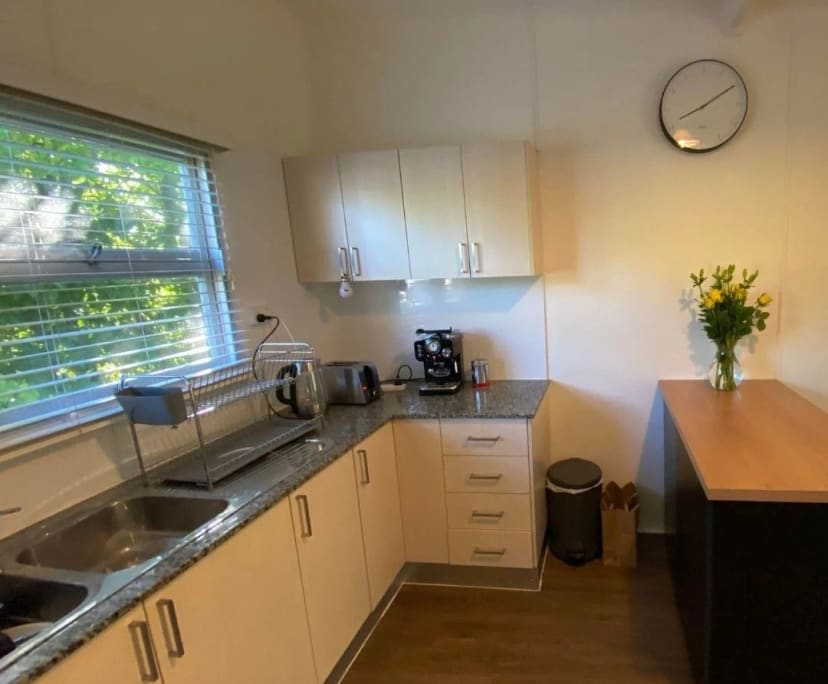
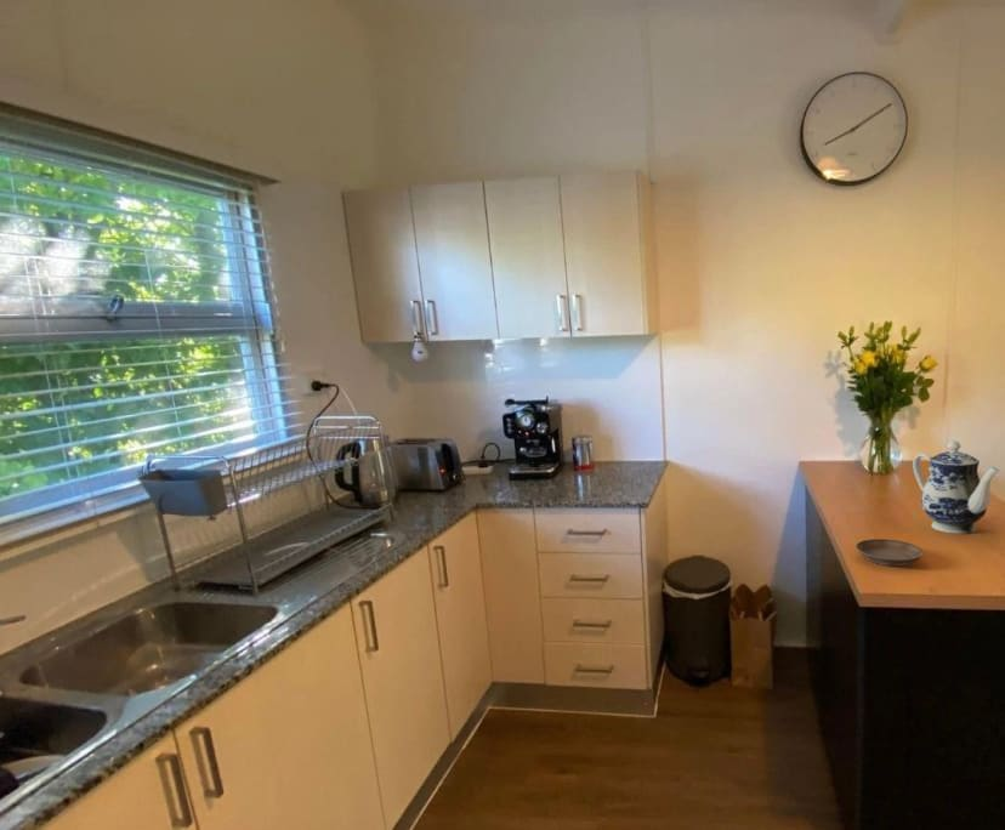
+ saucer [854,538,925,567]
+ teapot [912,439,1001,535]
